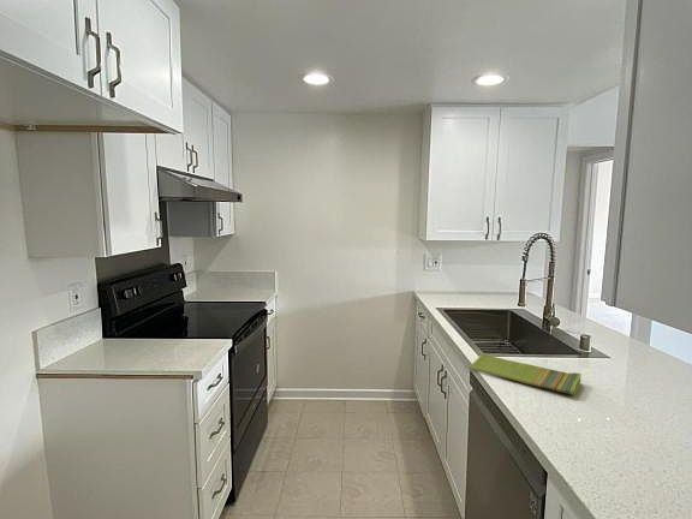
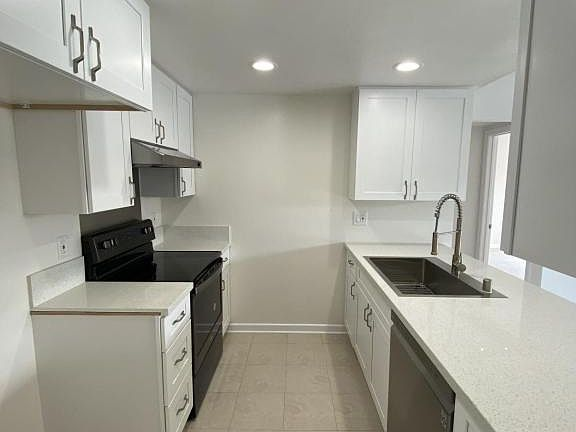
- dish towel [469,352,583,396]
